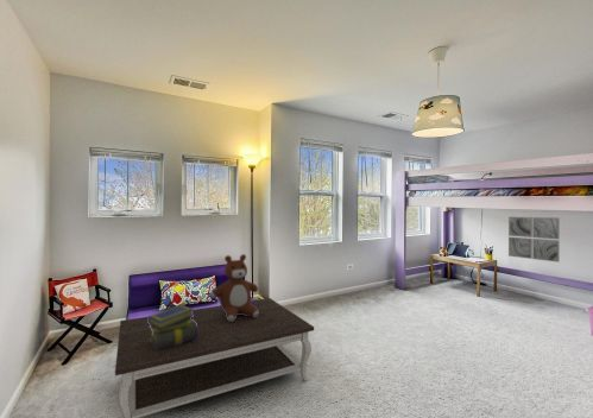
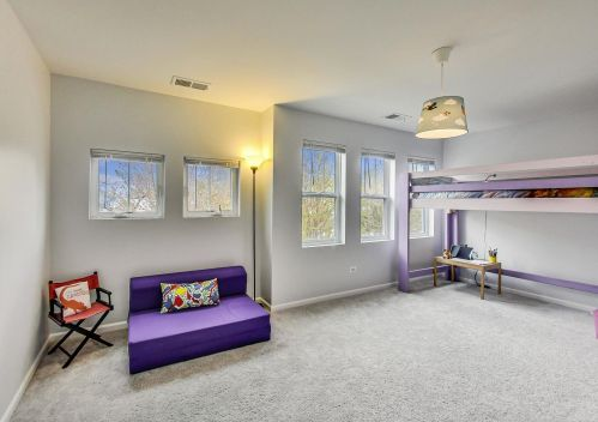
- teddy bear [210,253,259,322]
- coffee table [114,297,315,418]
- stack of books [146,303,198,350]
- wall art [507,216,561,264]
